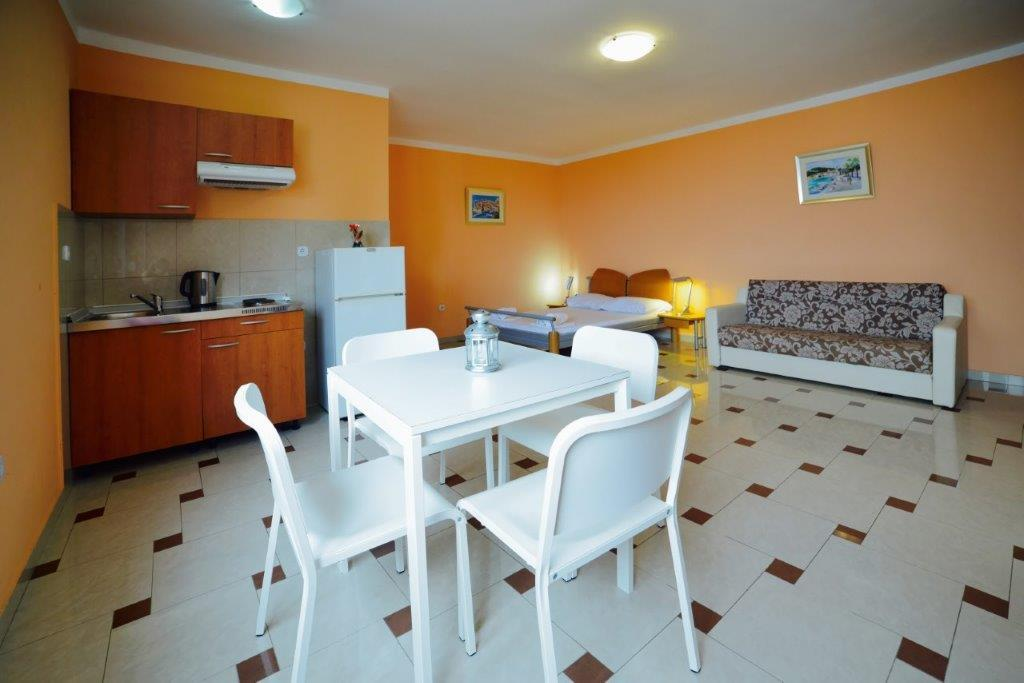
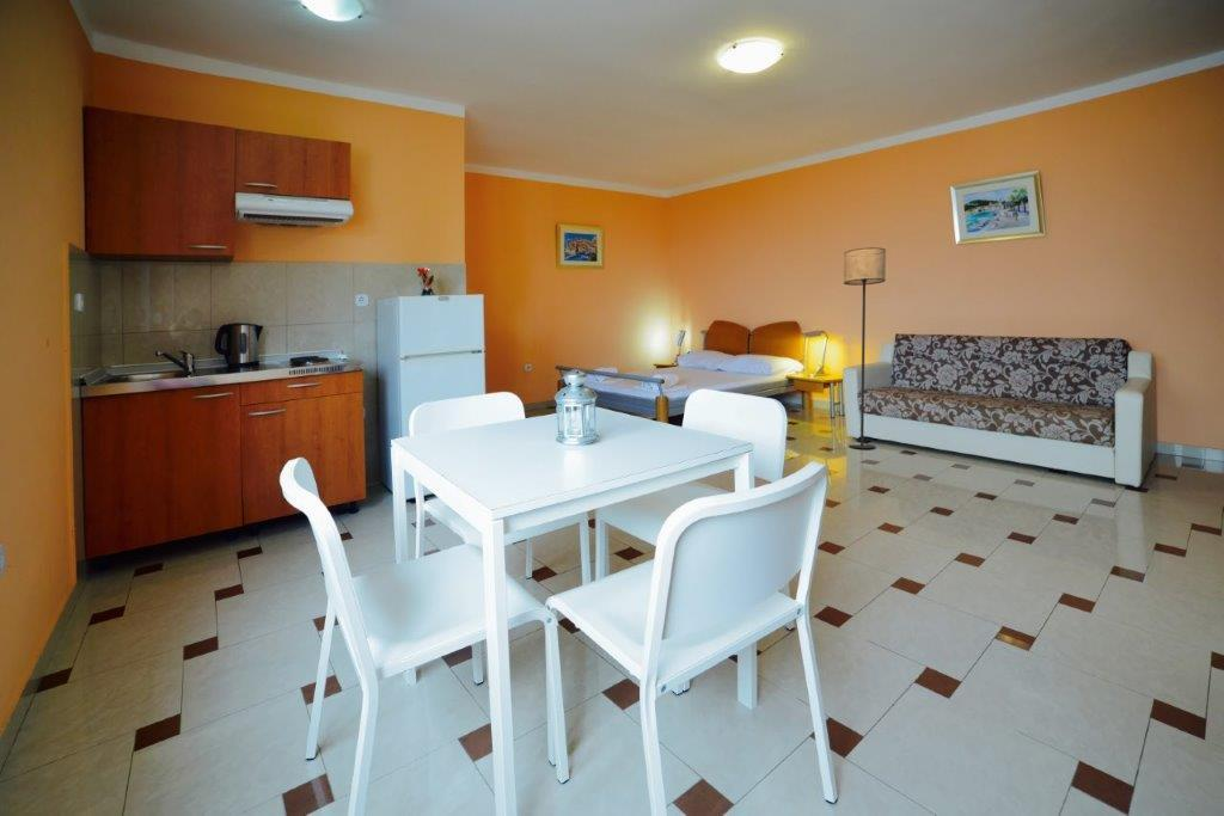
+ floor lamp [843,246,887,449]
